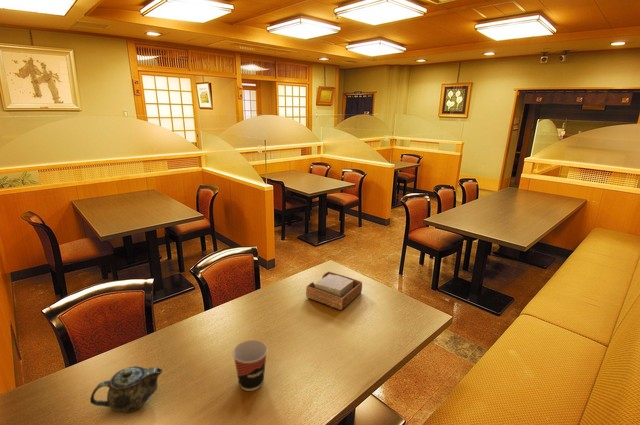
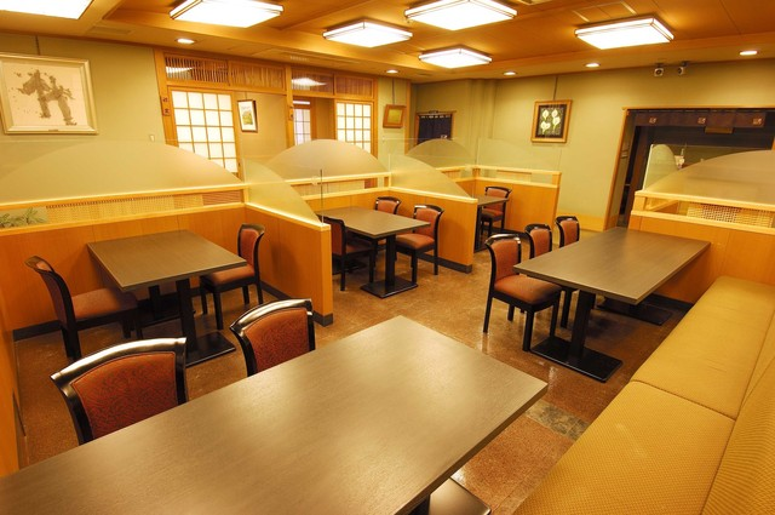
- chinaware [89,365,164,414]
- napkin holder [305,271,363,311]
- cup [232,339,268,392]
